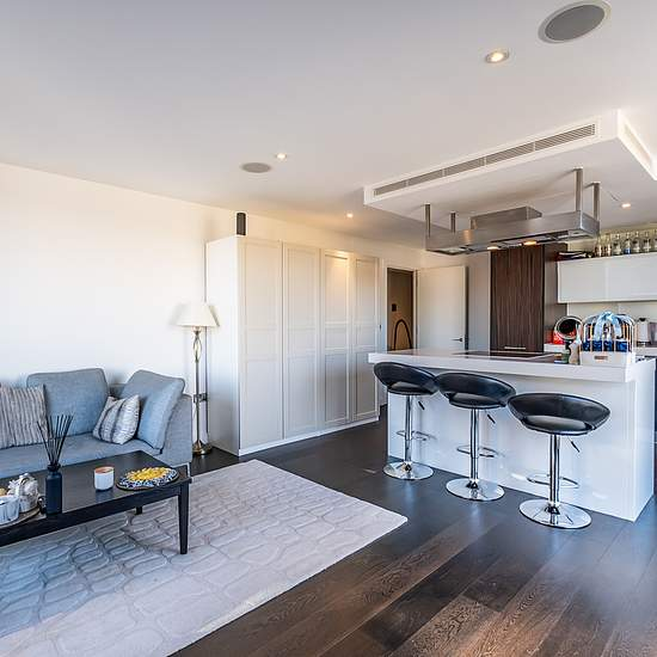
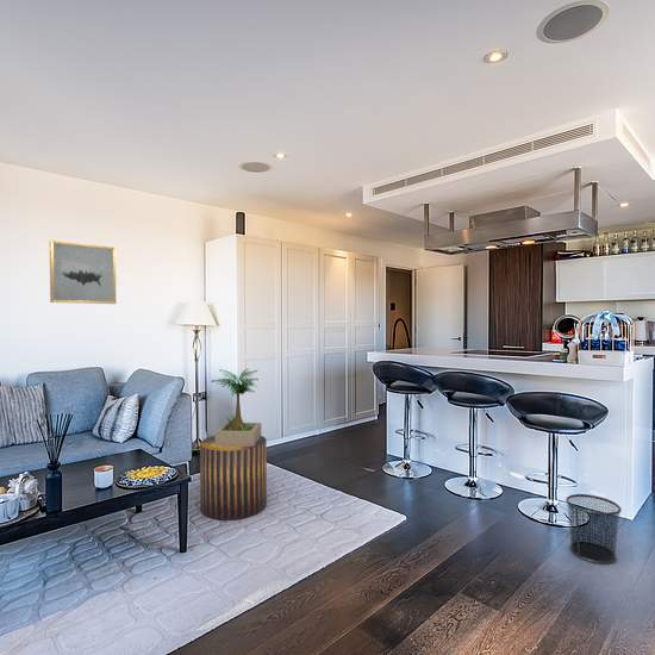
+ wall art [49,239,117,305]
+ stool [199,435,268,522]
+ potted plant [210,368,262,447]
+ waste bin [564,493,623,564]
